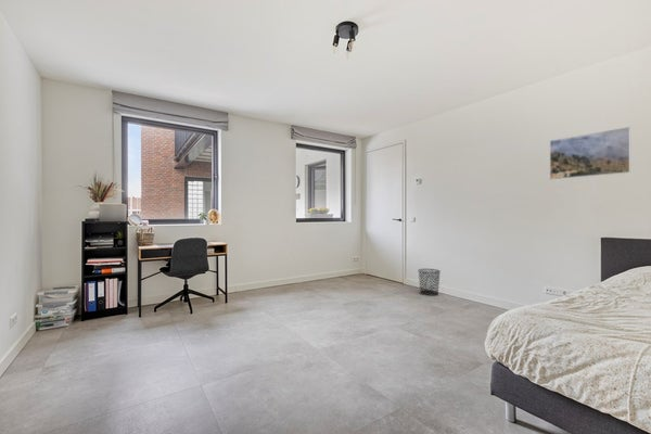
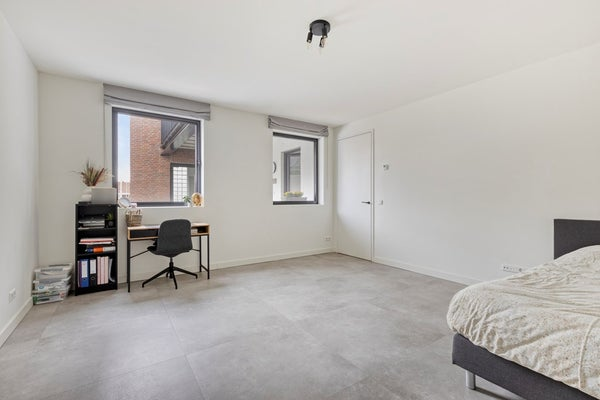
- waste bin [417,268,442,296]
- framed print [549,126,631,180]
